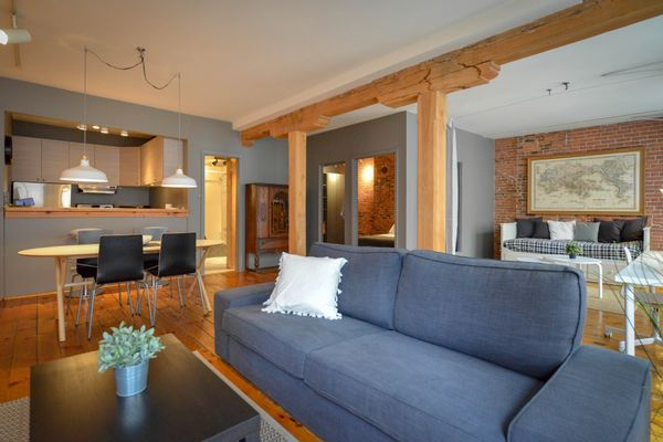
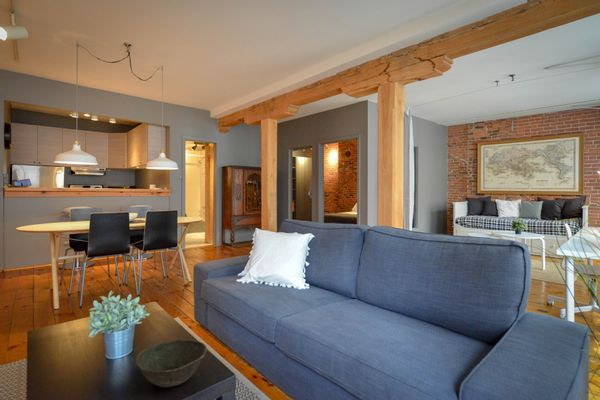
+ bowl [135,339,208,388]
